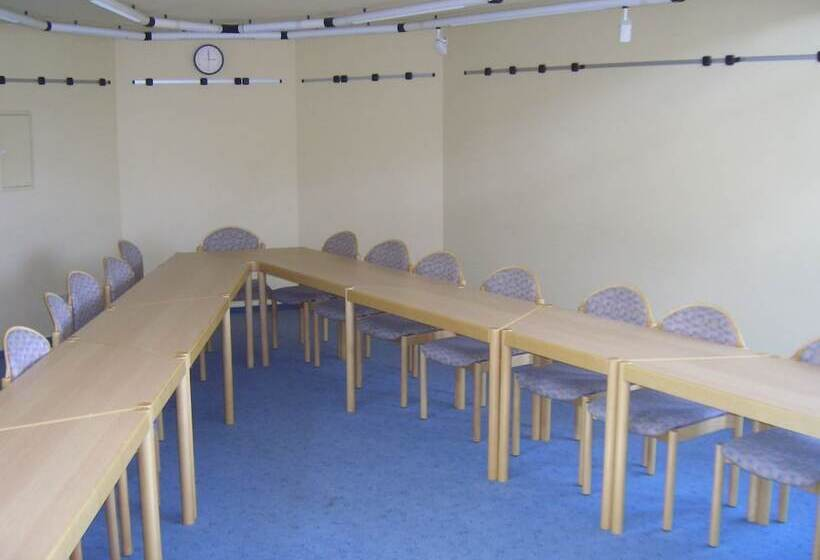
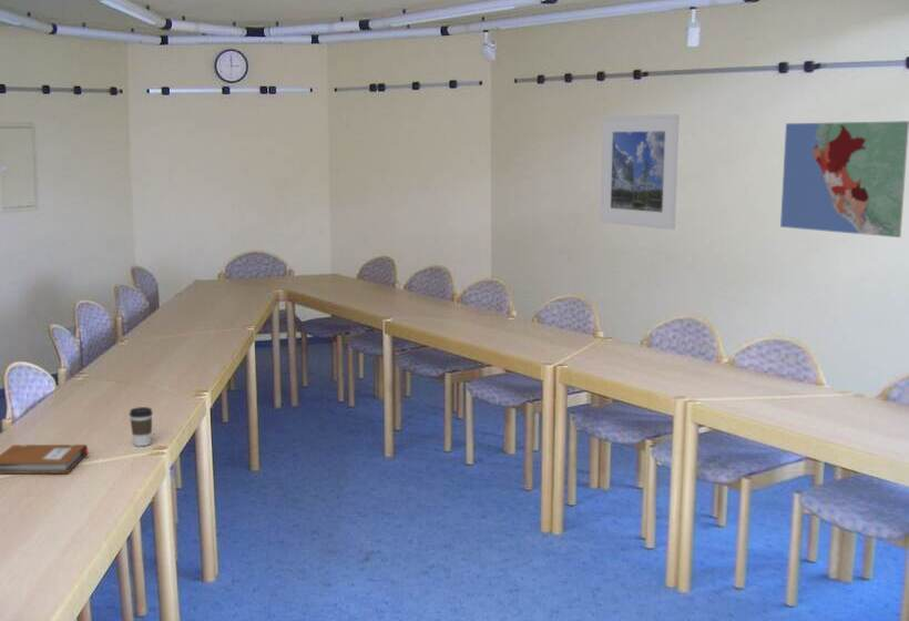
+ map [779,120,909,238]
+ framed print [599,113,681,231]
+ notebook [0,444,90,475]
+ coffee cup [129,406,154,447]
